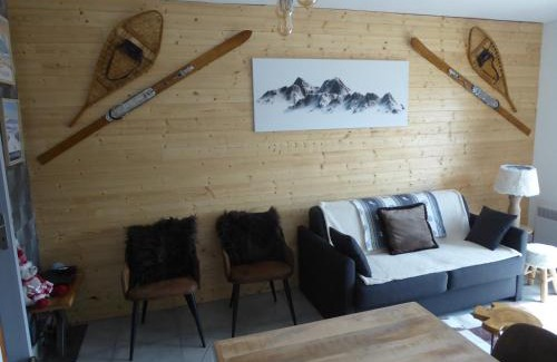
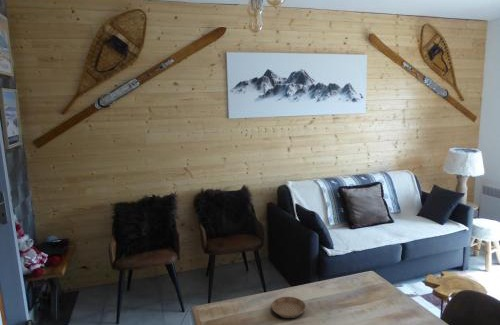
+ saucer [270,296,307,319]
